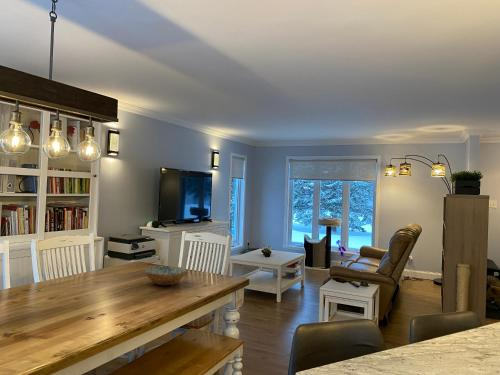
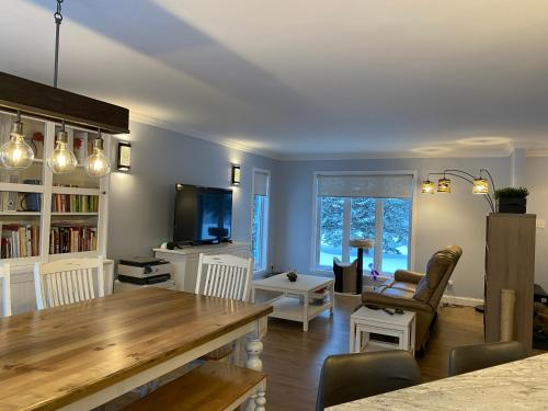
- bowl [144,265,188,286]
